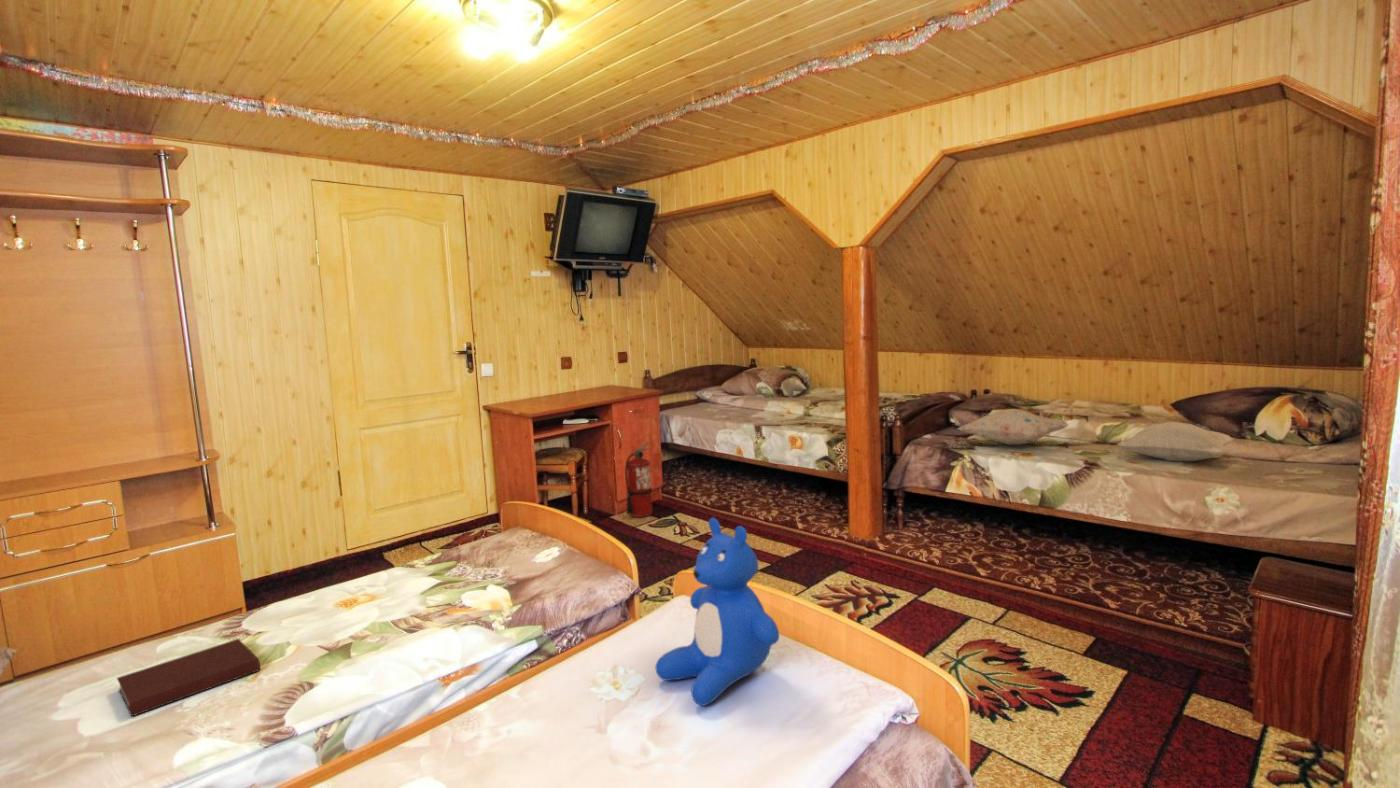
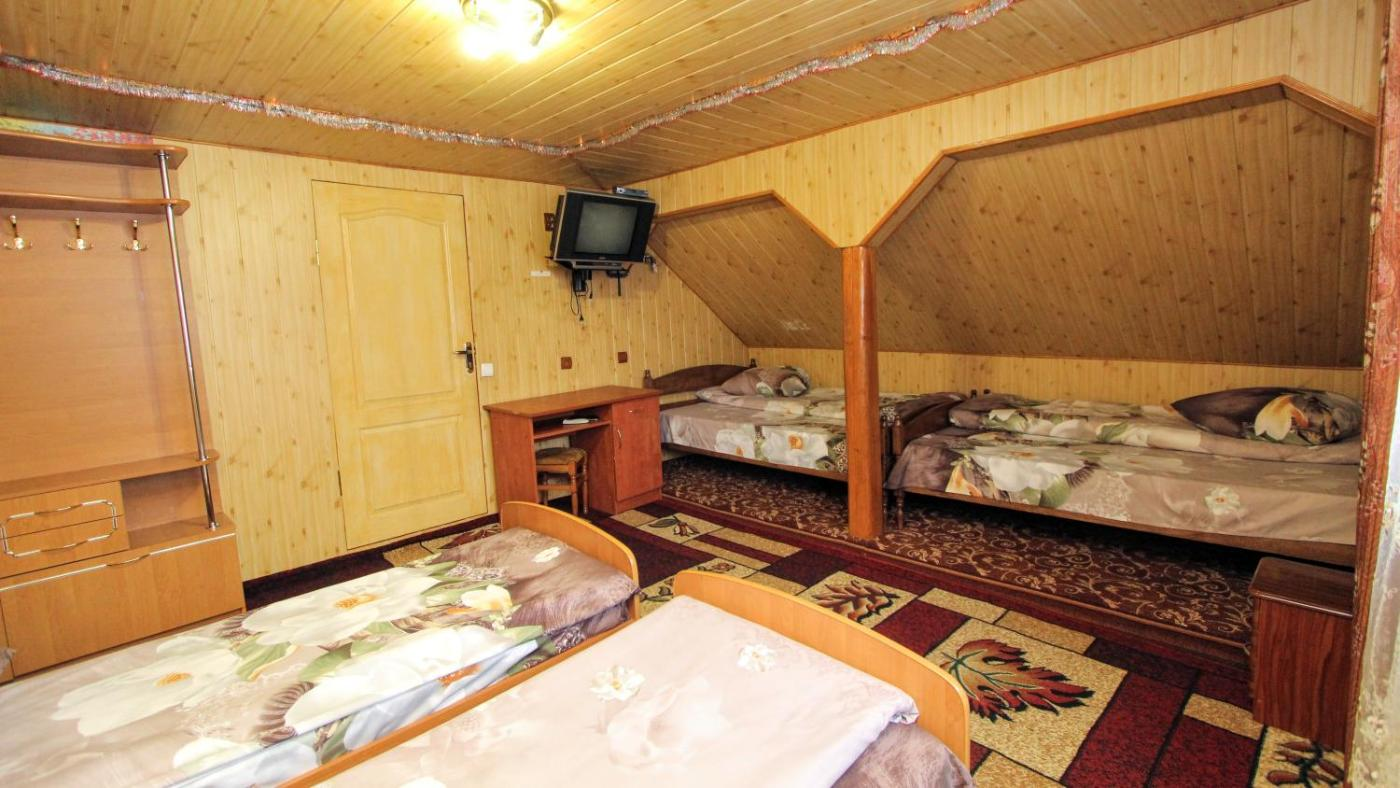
- notebook [116,638,261,718]
- cushion [1116,421,1235,463]
- fire extinguisher [624,440,654,518]
- decorative pillow [957,408,1070,446]
- teddy bear [655,517,780,707]
